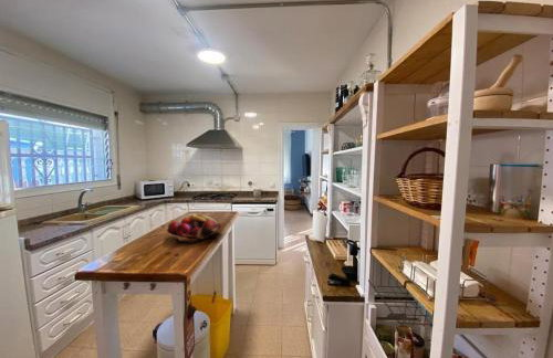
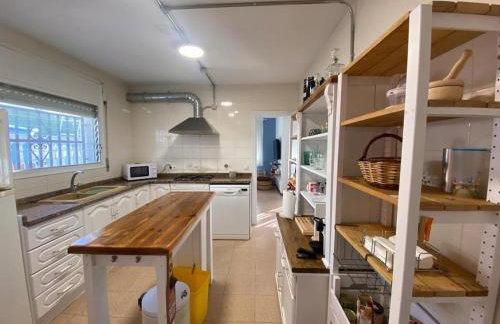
- fruit basket [165,213,222,244]
